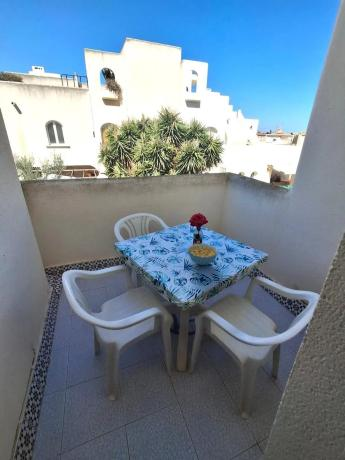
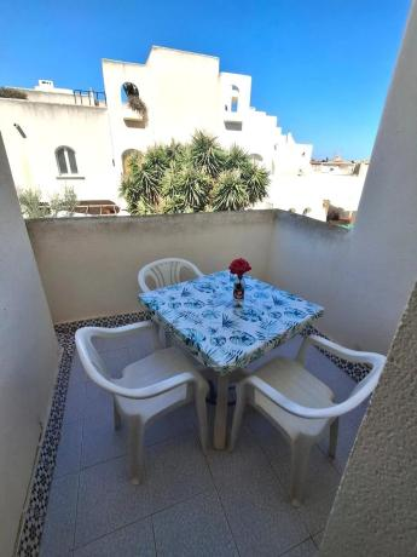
- cereal bowl [187,243,219,266]
